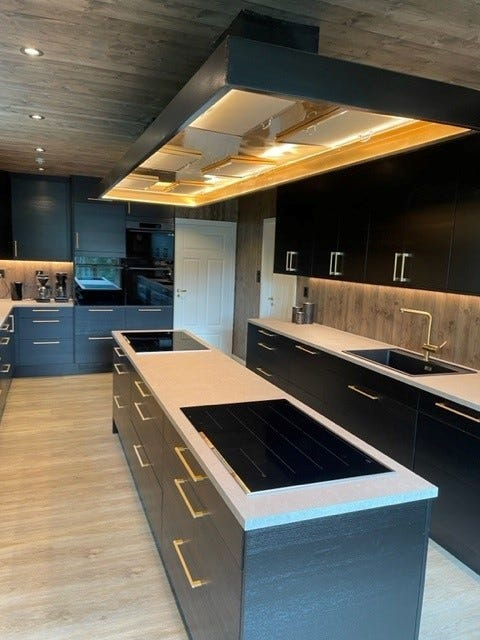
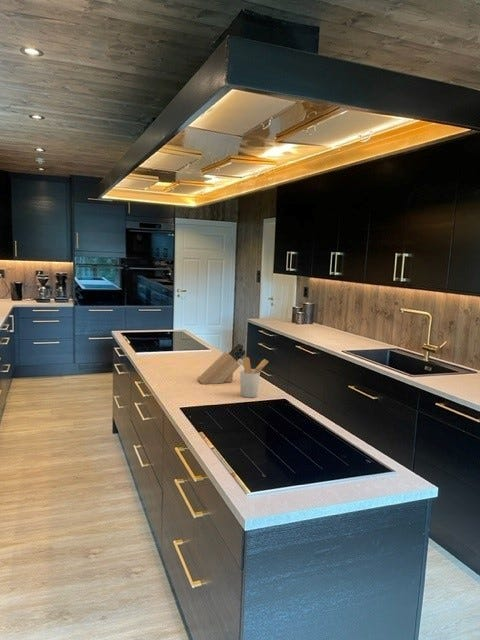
+ knife block [196,343,246,385]
+ utensil holder [239,356,269,399]
